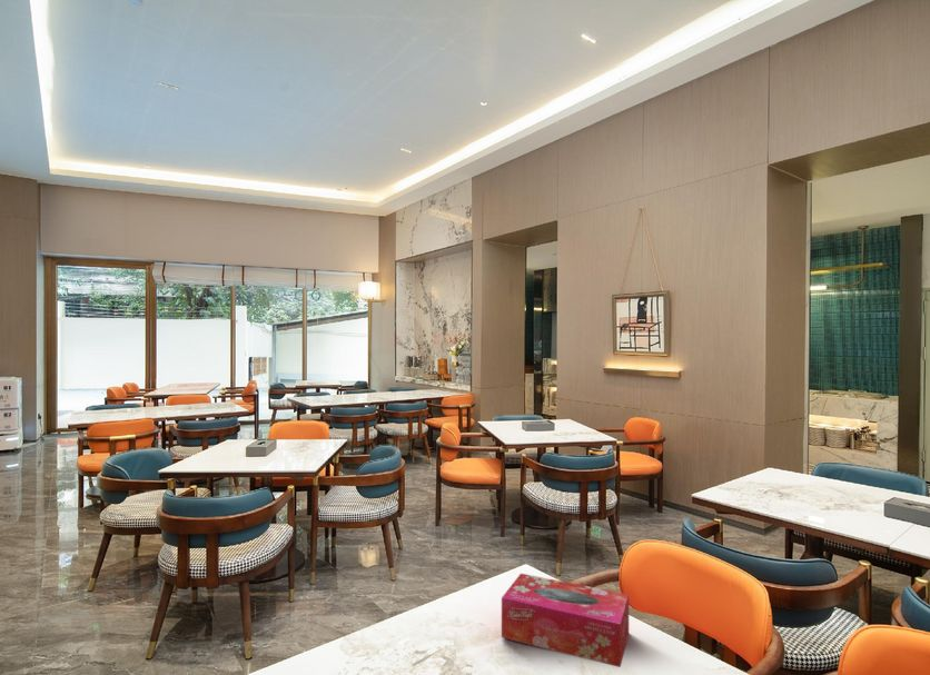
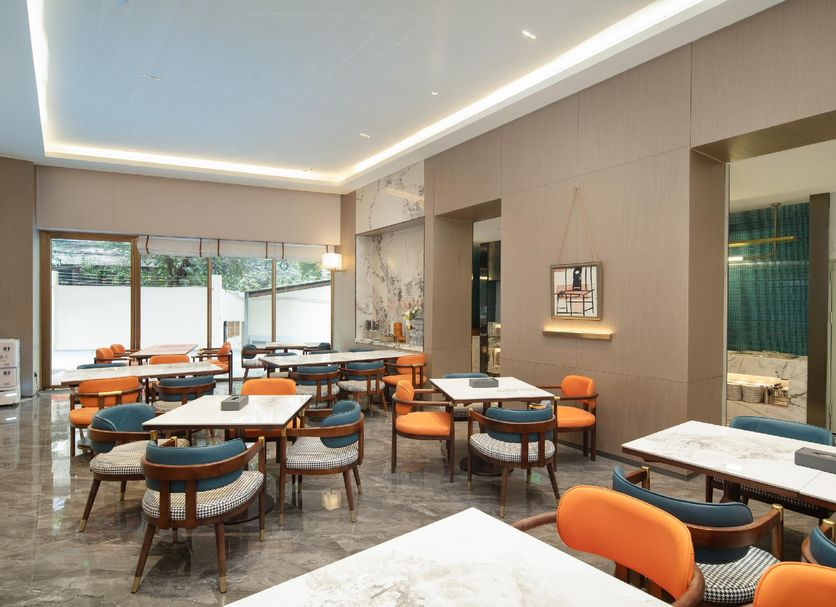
- tissue box [501,573,630,668]
